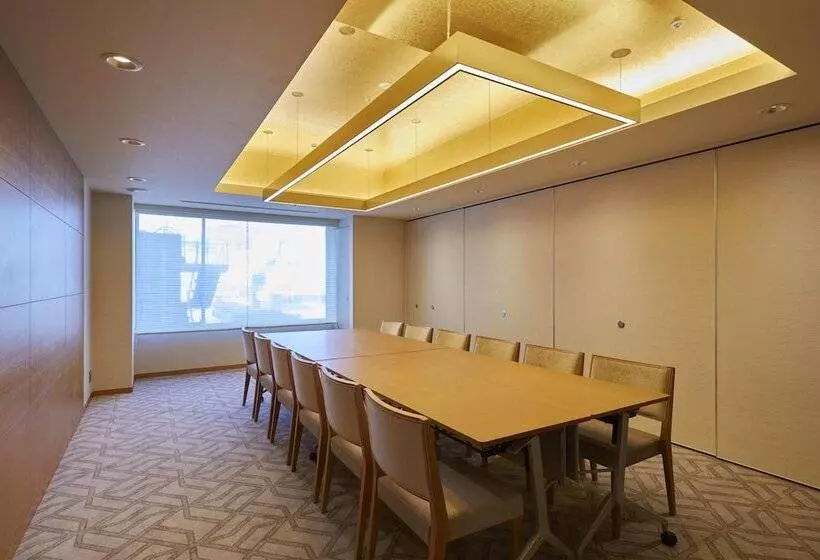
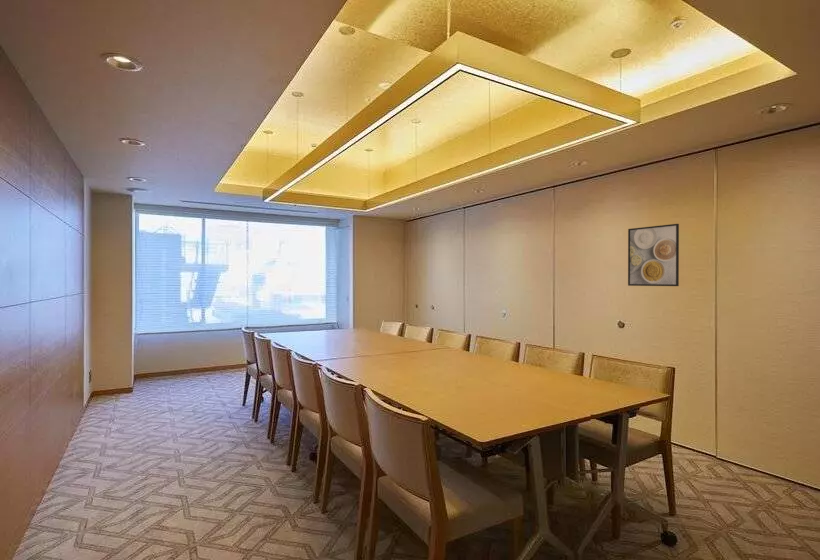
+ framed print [627,223,680,287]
